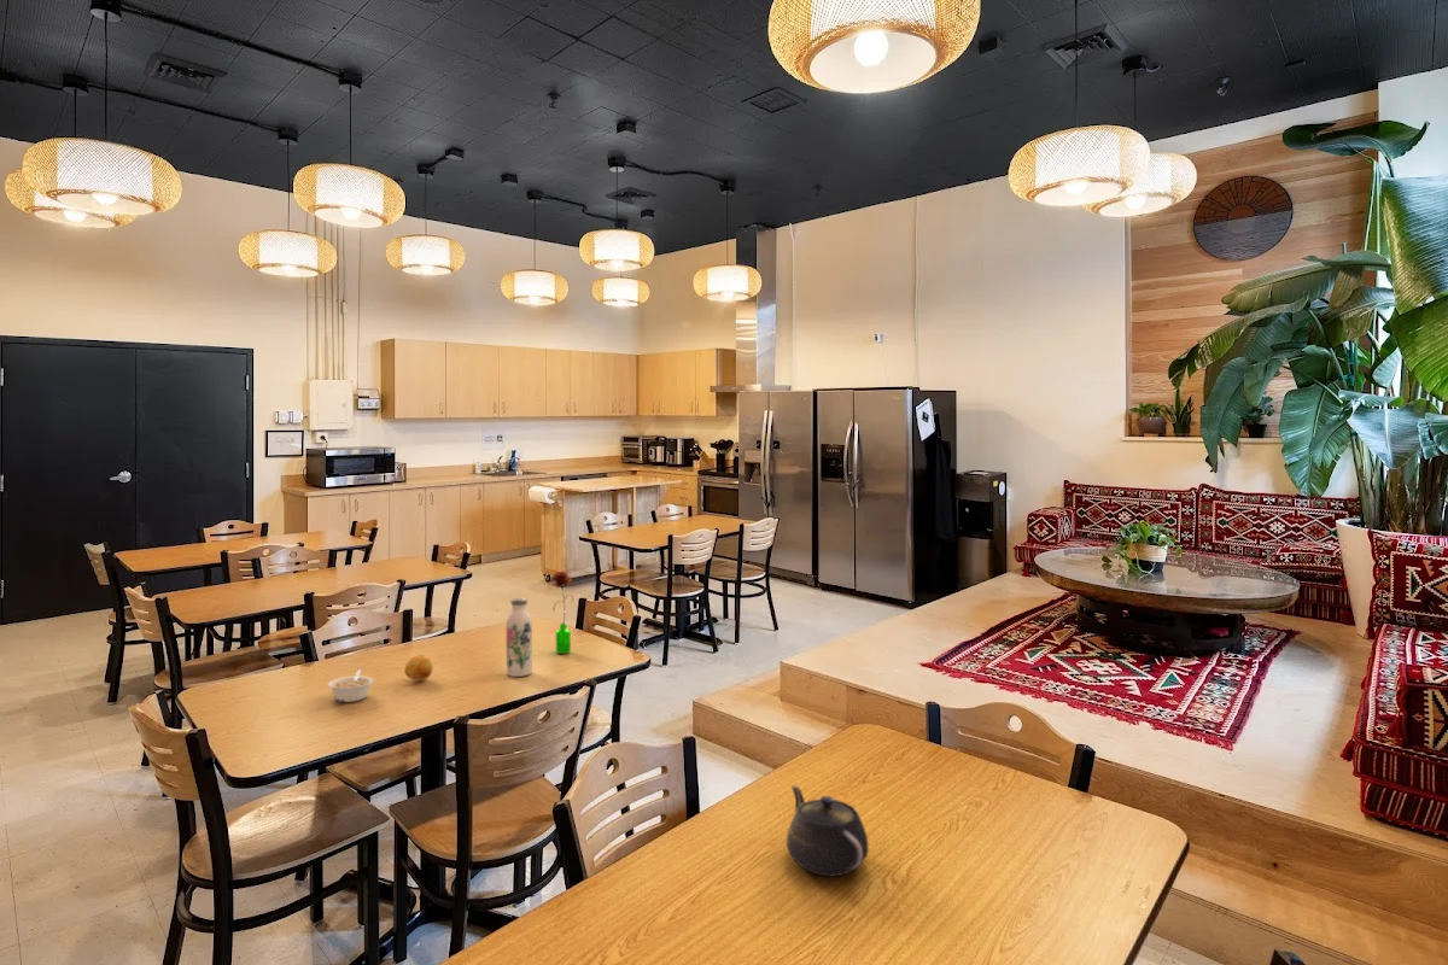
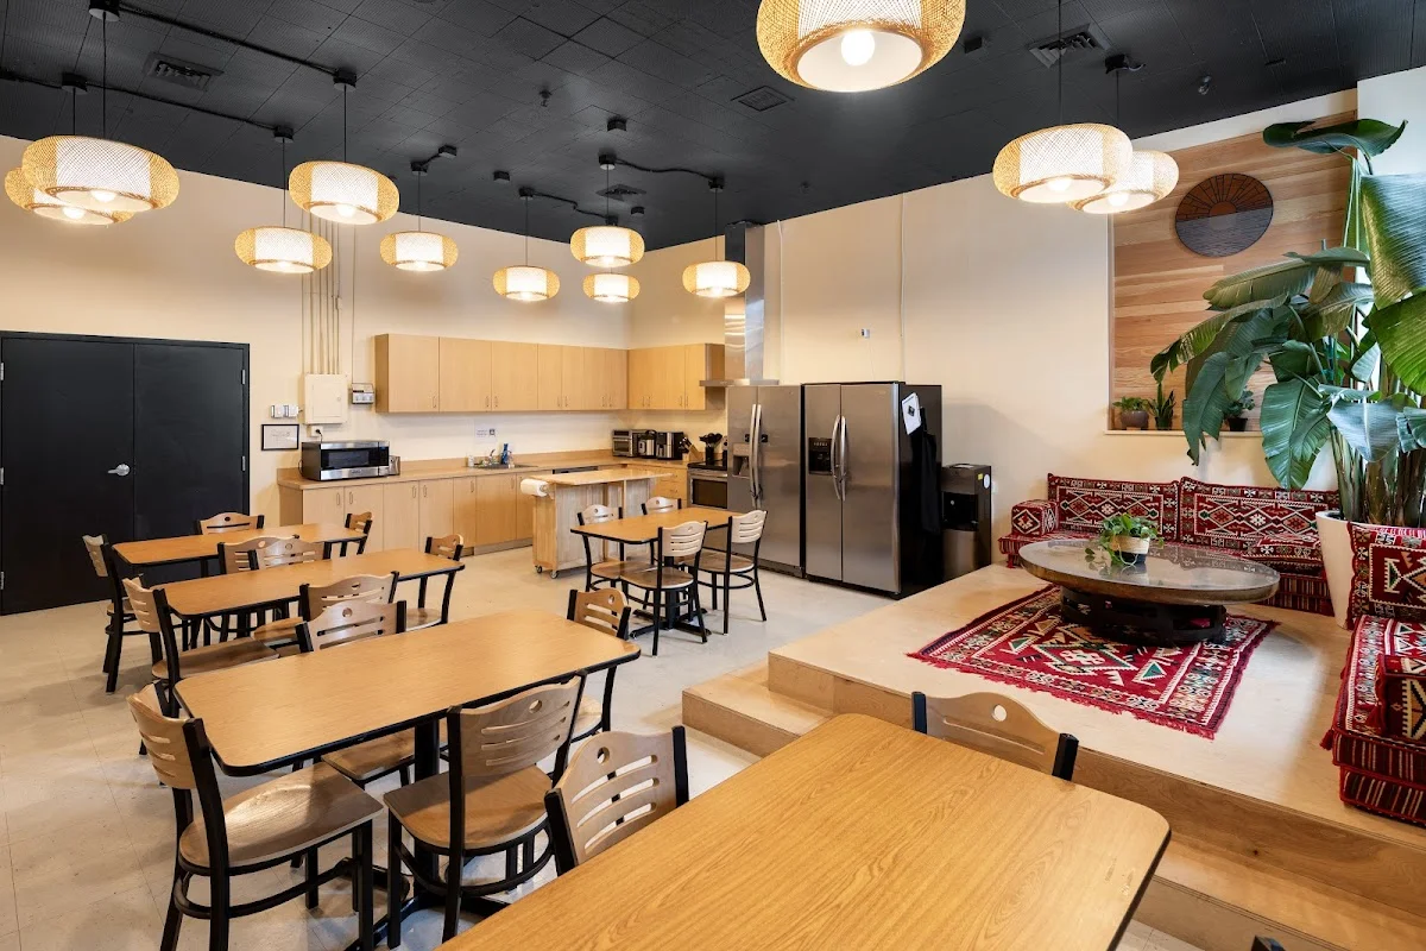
- water bottle [506,597,533,678]
- legume [327,669,375,703]
- teapot [786,784,870,878]
- flower [549,569,574,655]
- fruit [403,654,434,682]
